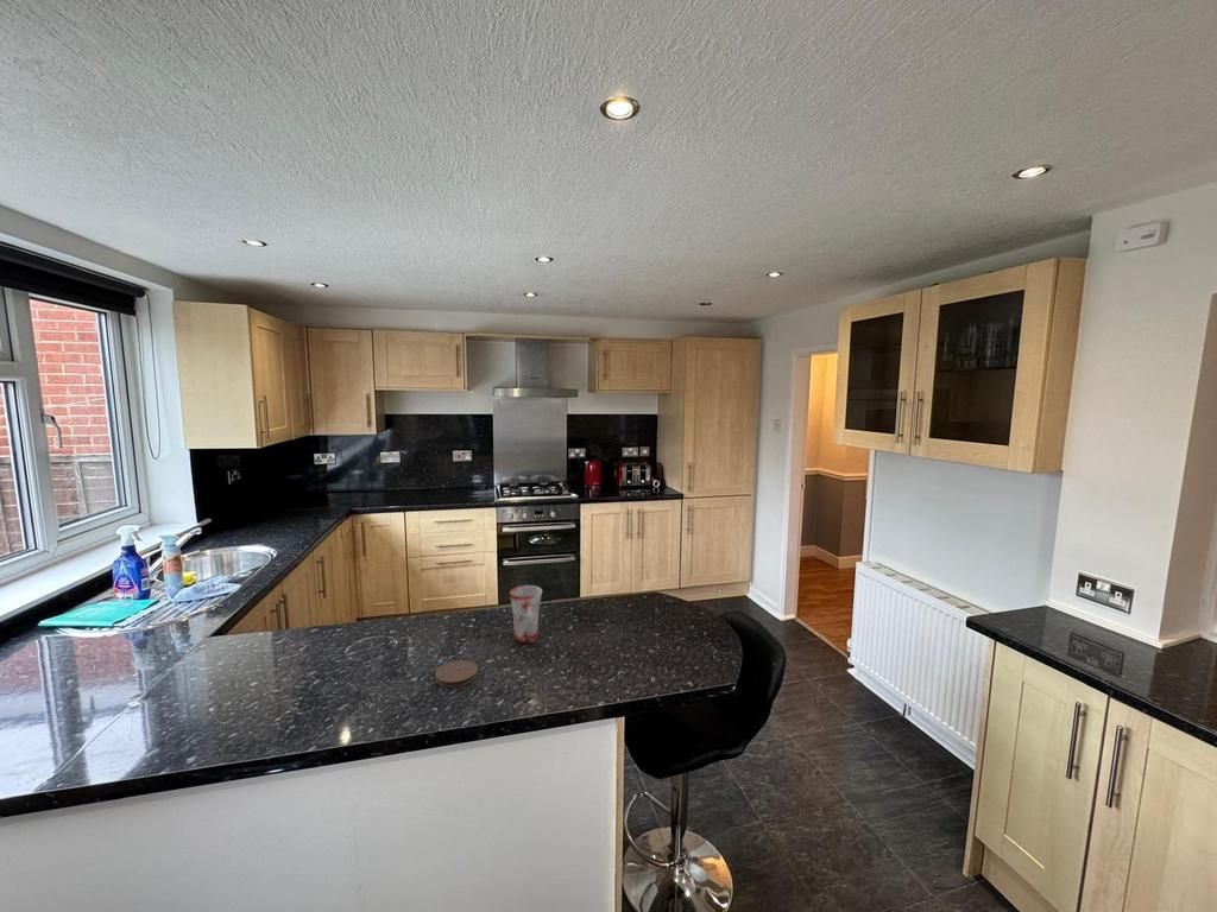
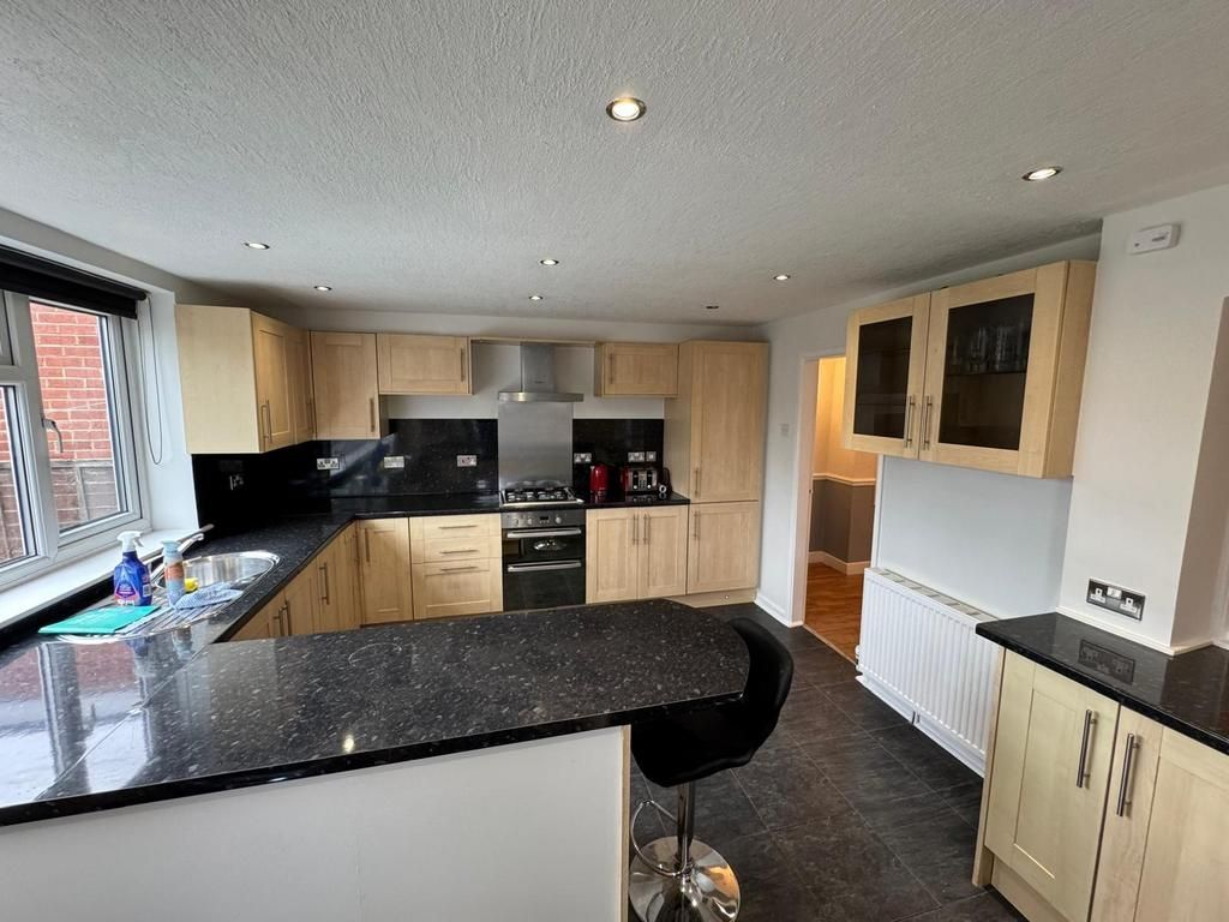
- mug [509,584,543,645]
- coaster [434,659,479,689]
